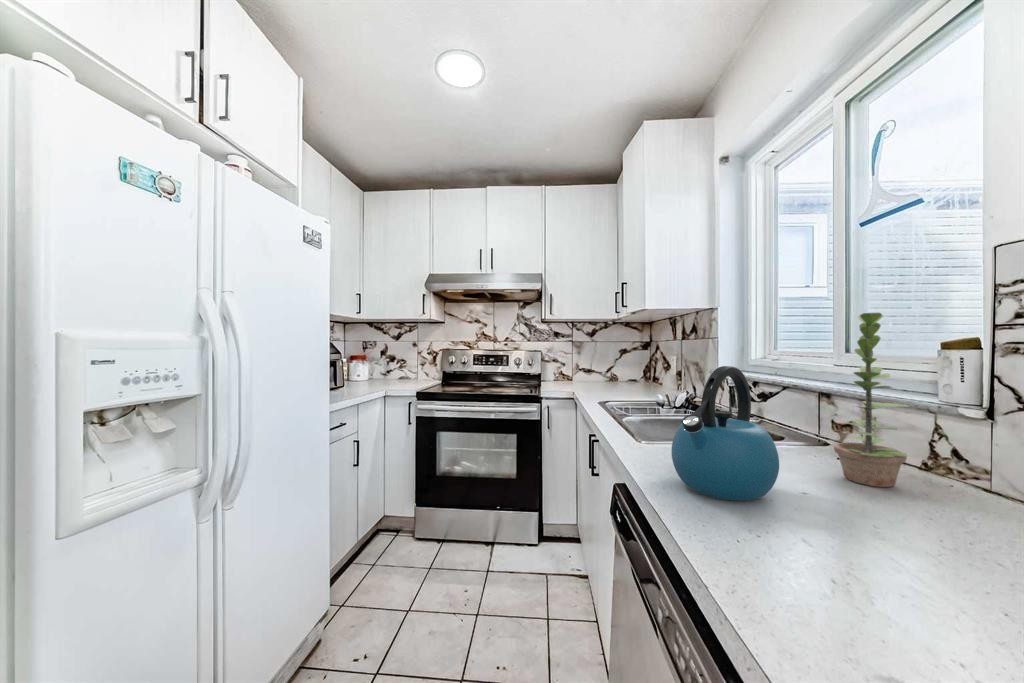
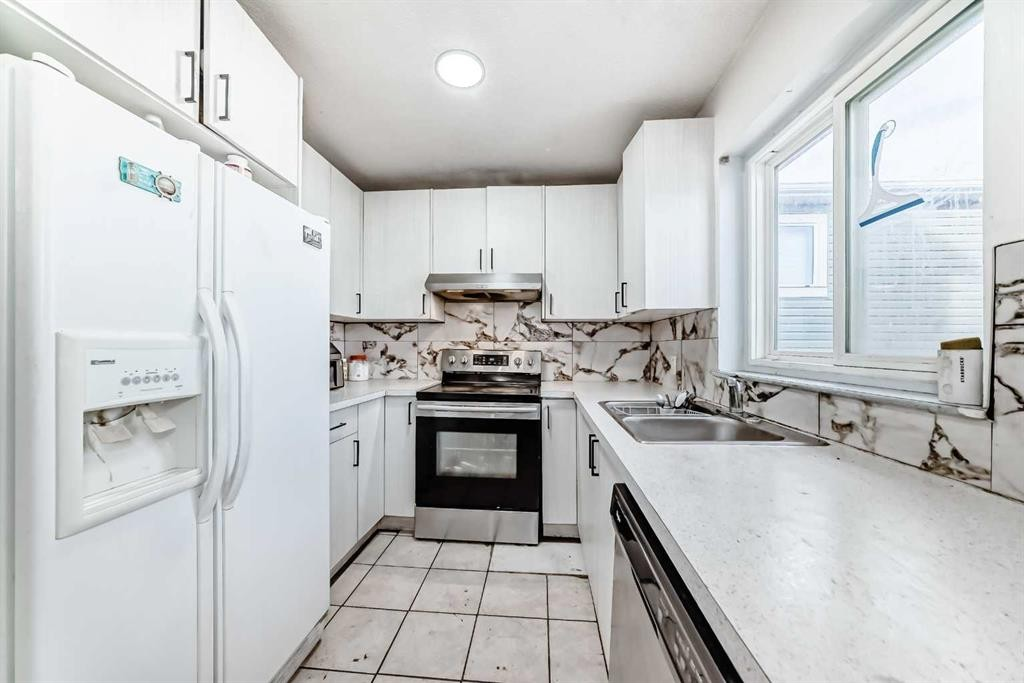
- plant [833,312,909,488]
- kettle [671,365,780,502]
